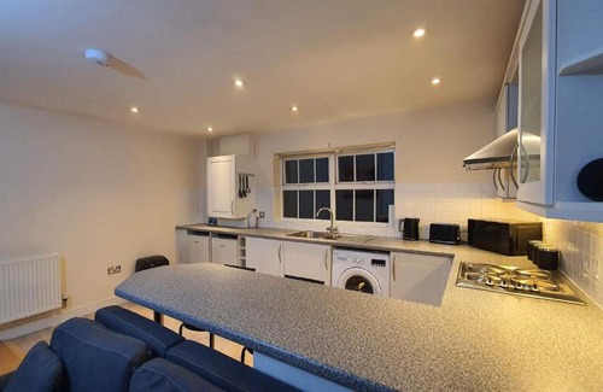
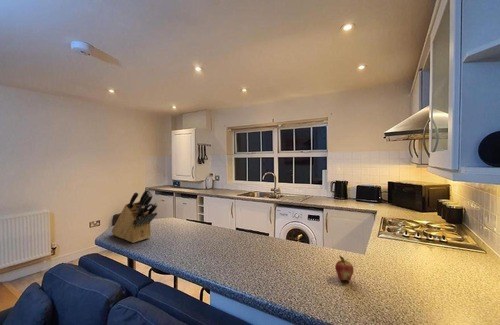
+ fruit [334,255,355,282]
+ knife block [111,187,158,244]
